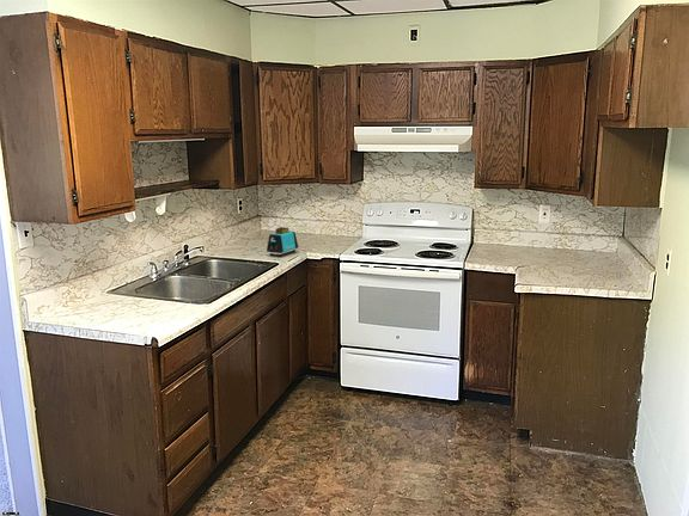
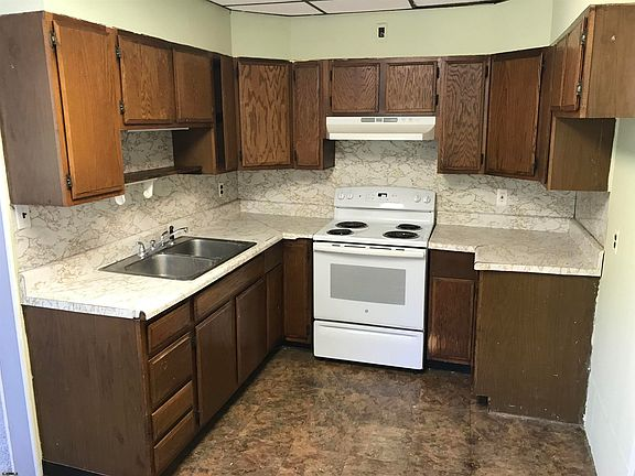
- toaster [266,226,299,258]
